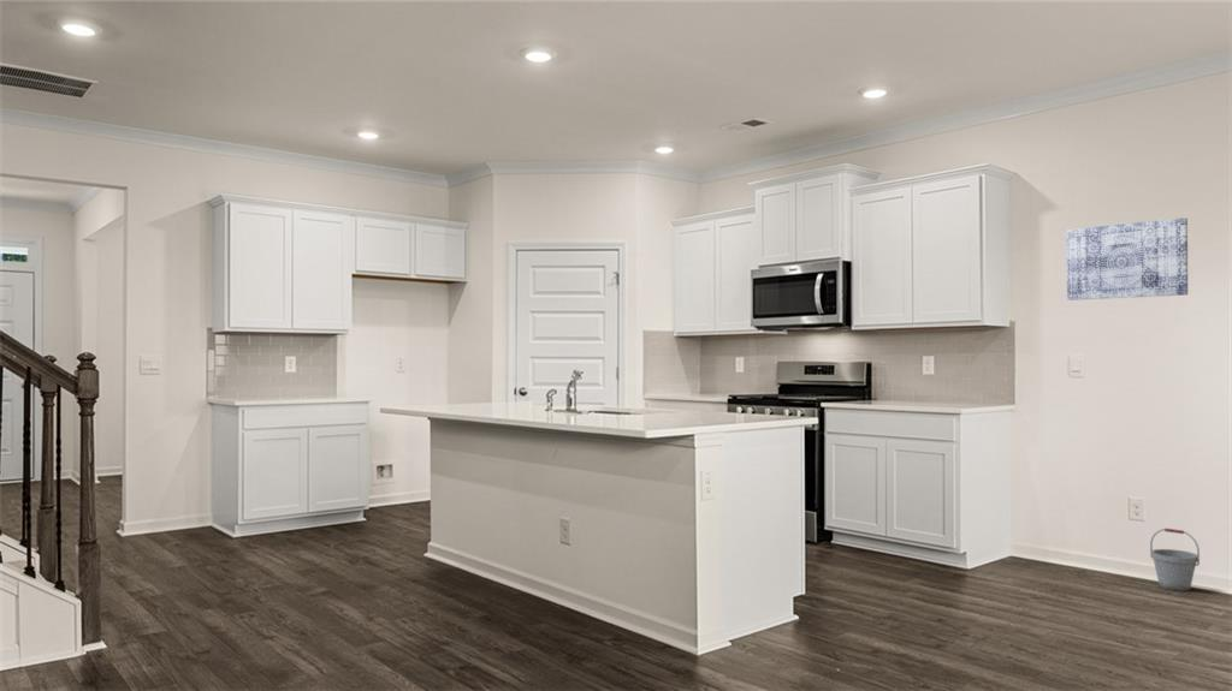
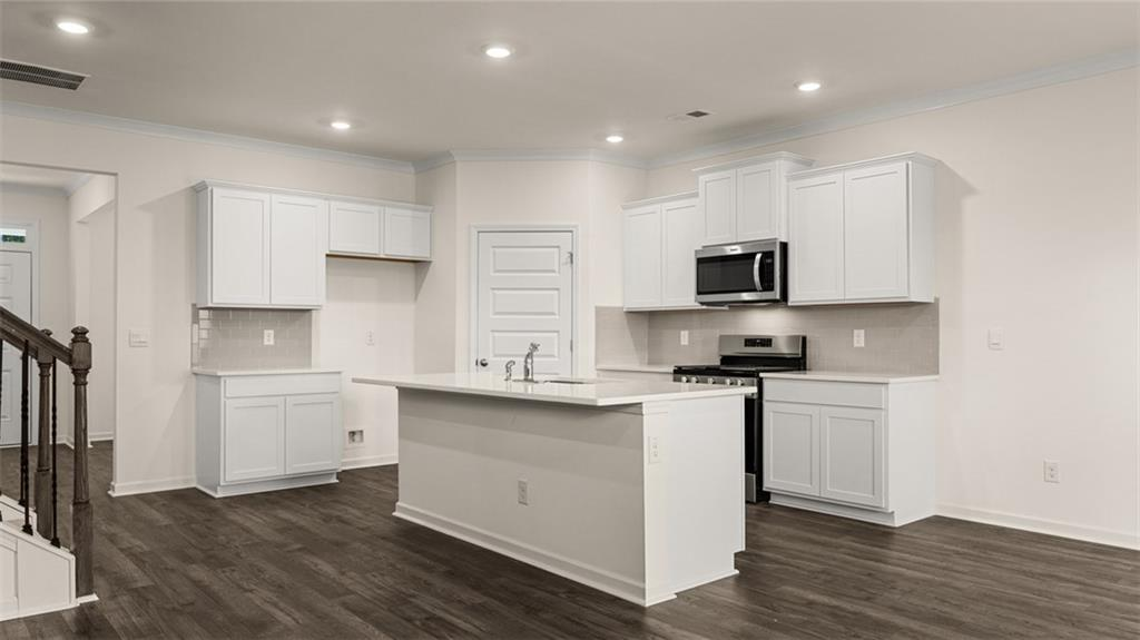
- bucket [1149,528,1201,592]
- wall art [1066,216,1189,302]
